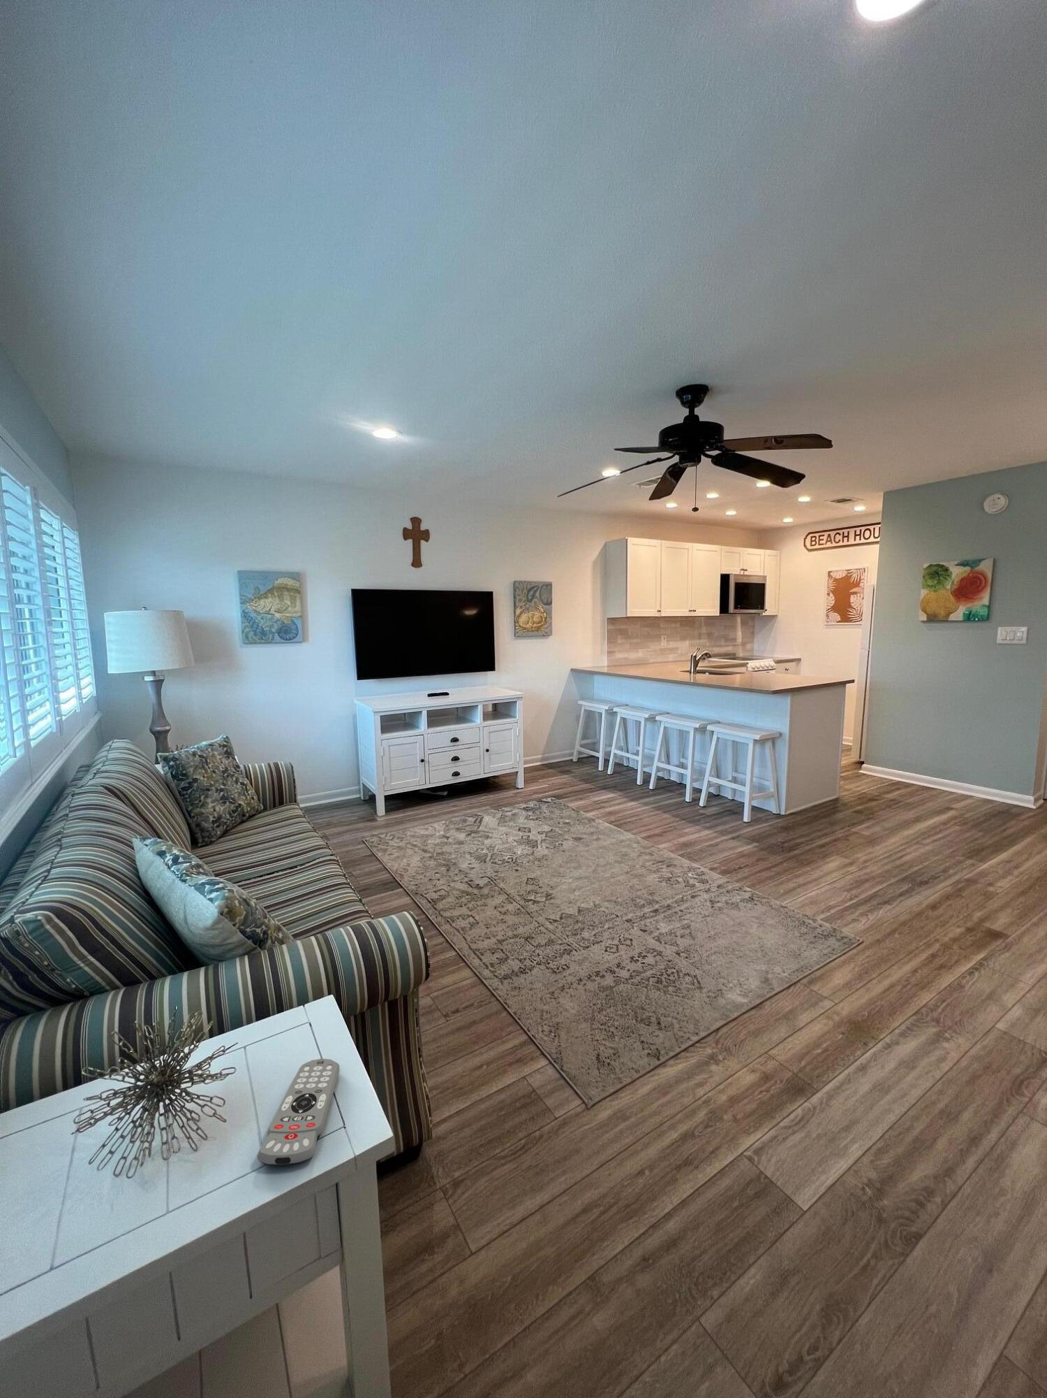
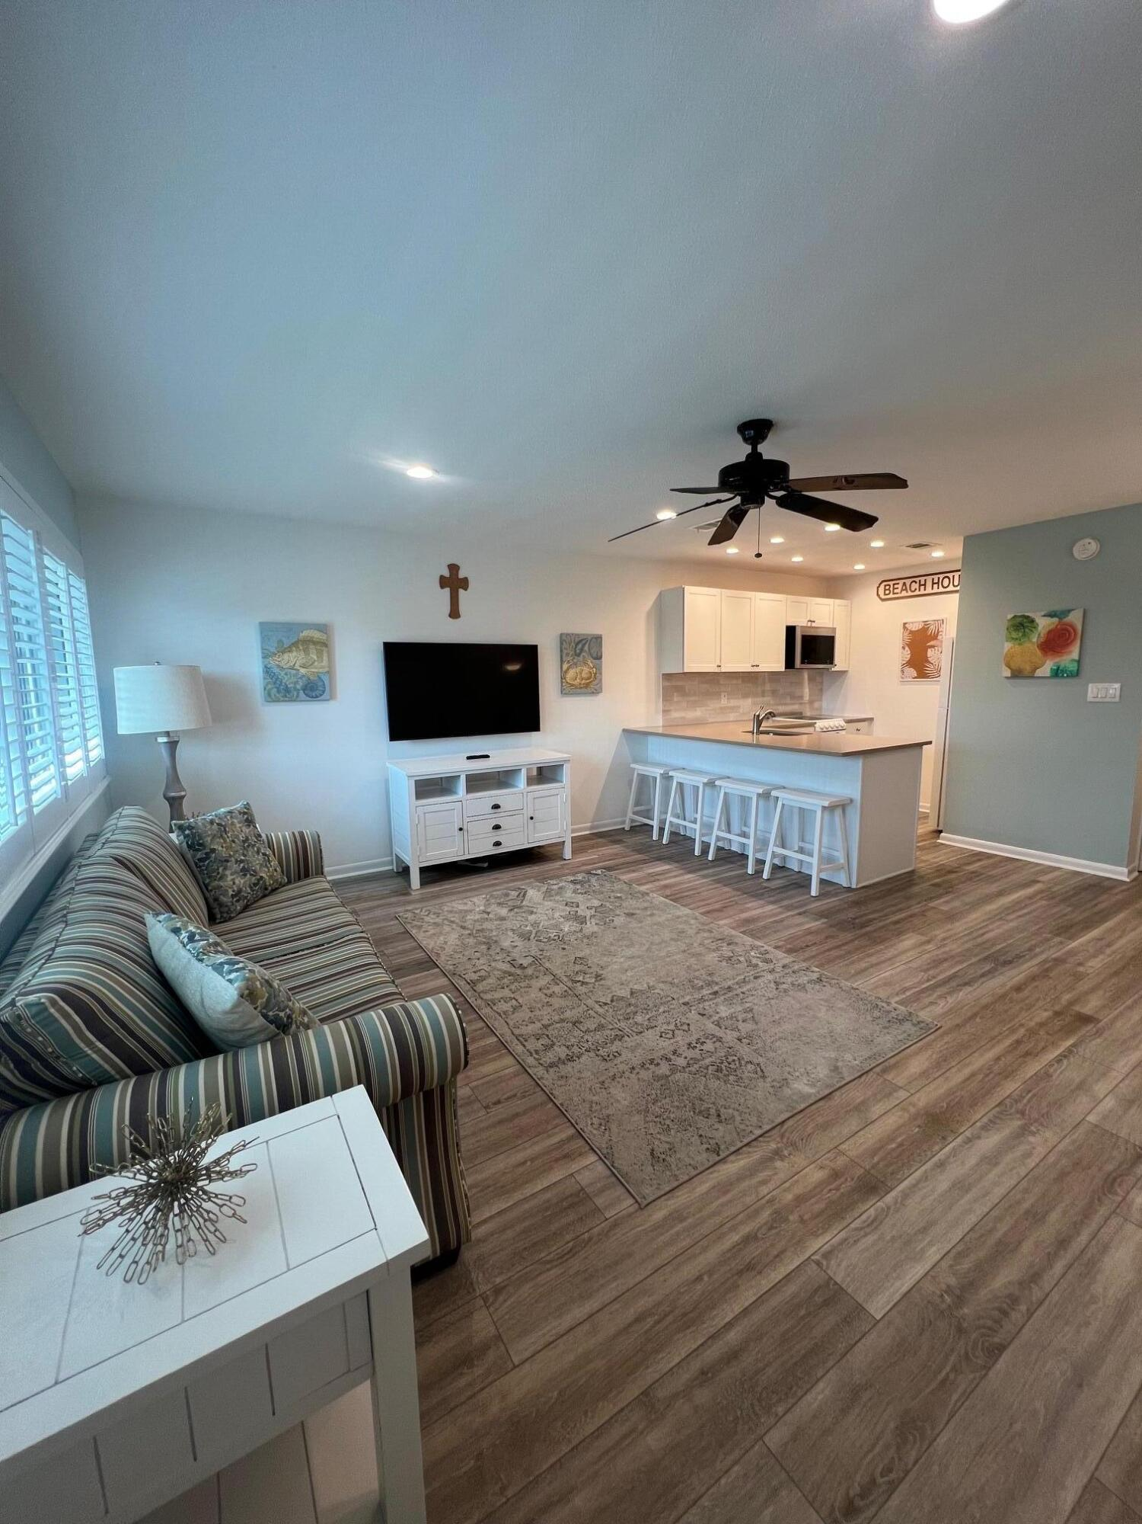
- remote control [257,1058,340,1167]
